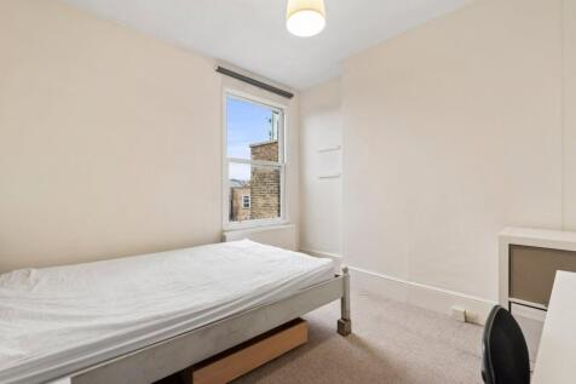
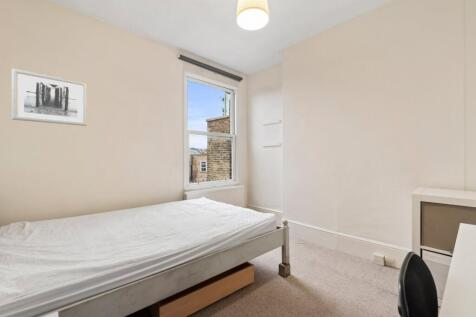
+ wall art [11,67,88,127]
